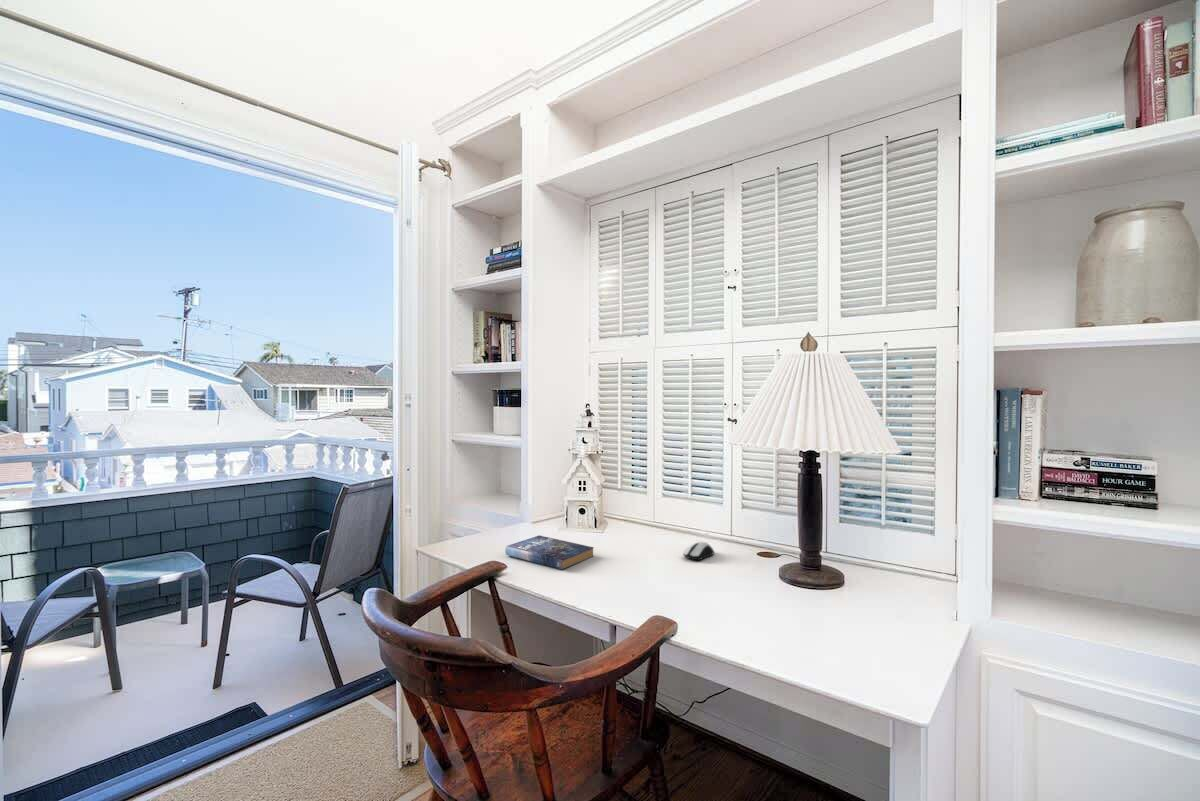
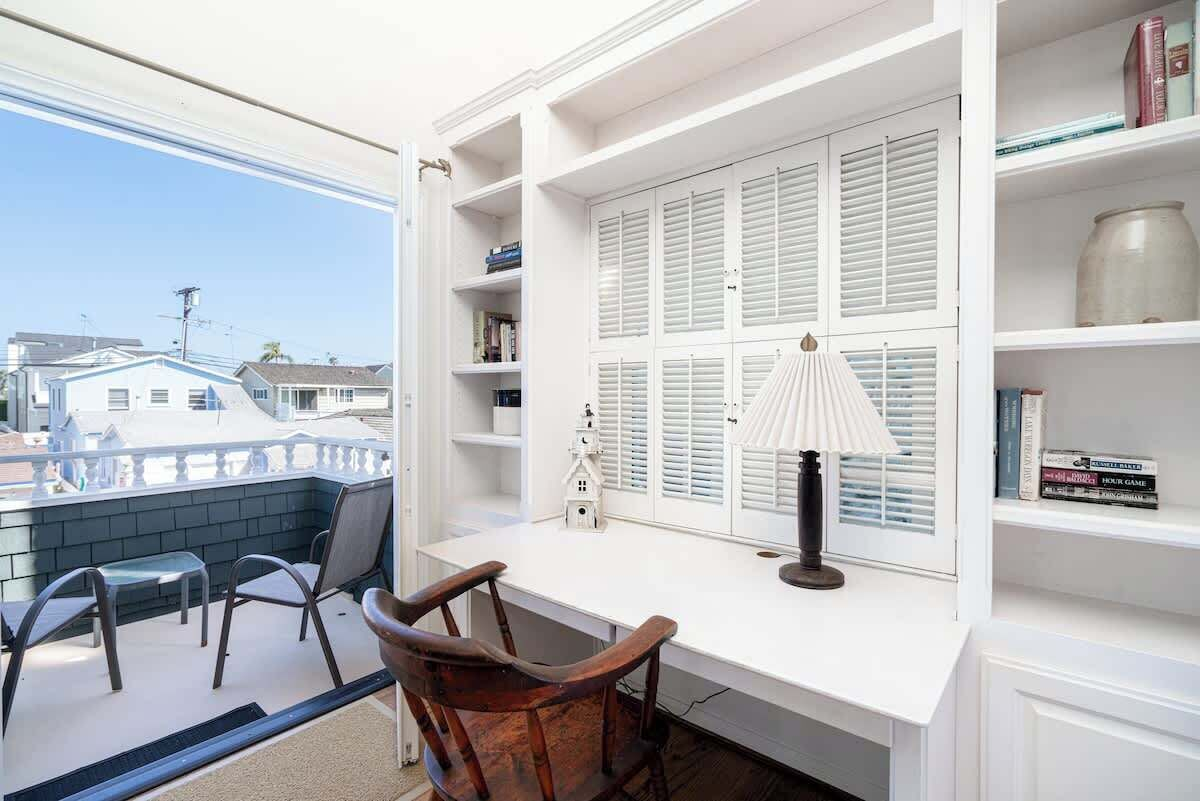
- book [504,535,595,571]
- computer mouse [682,541,715,561]
